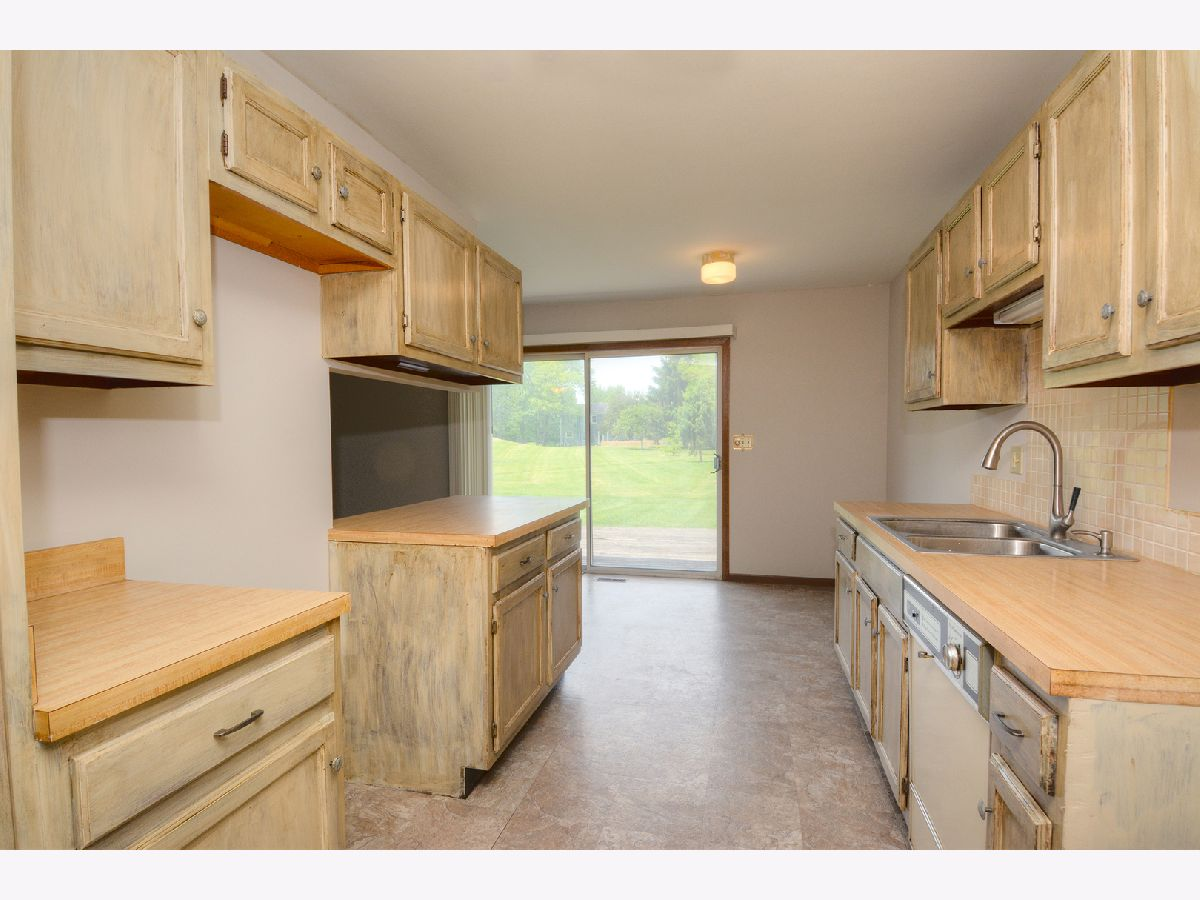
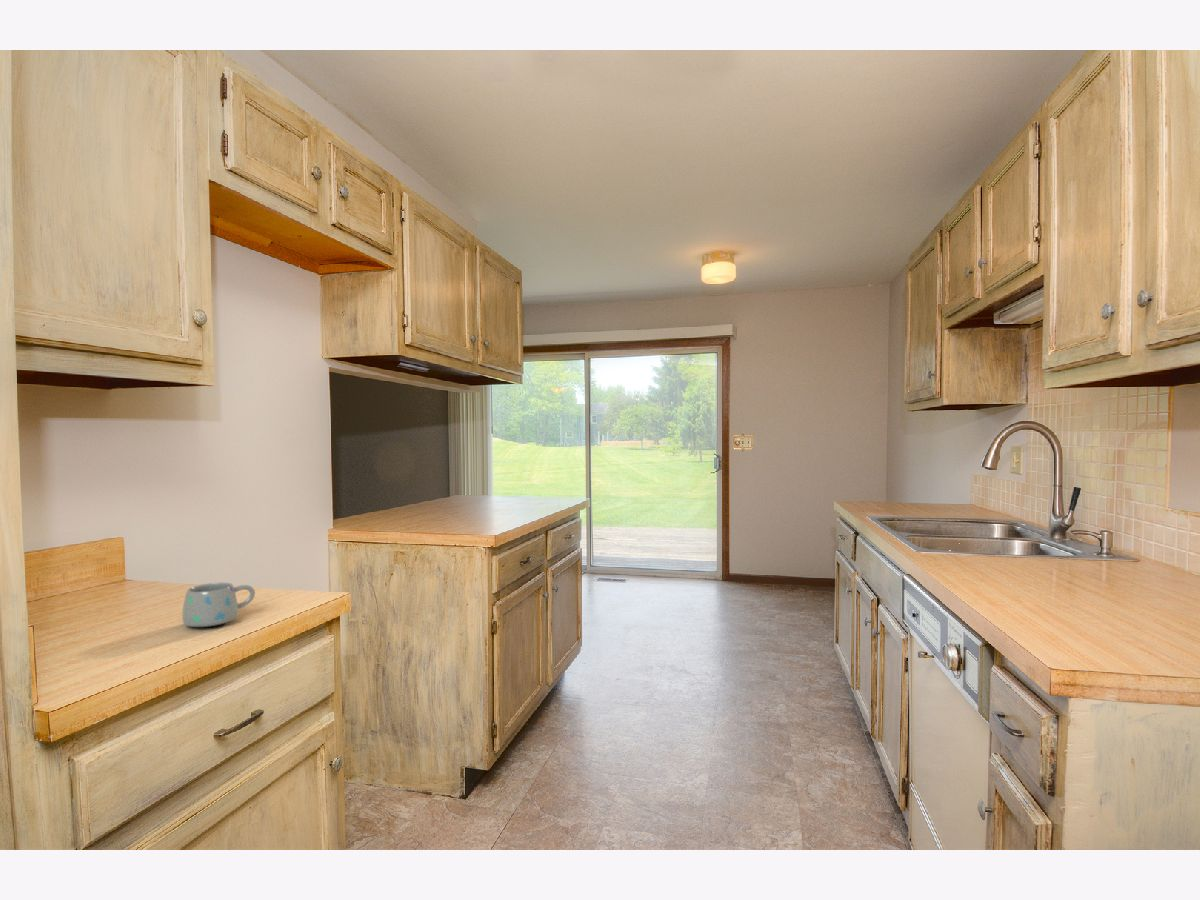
+ mug [181,582,256,628]
